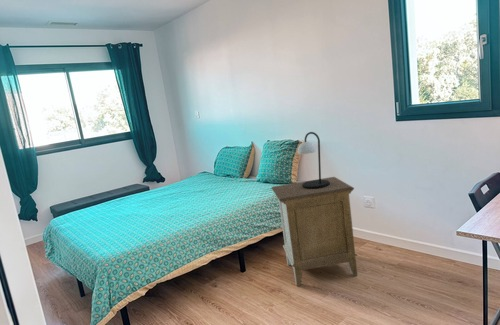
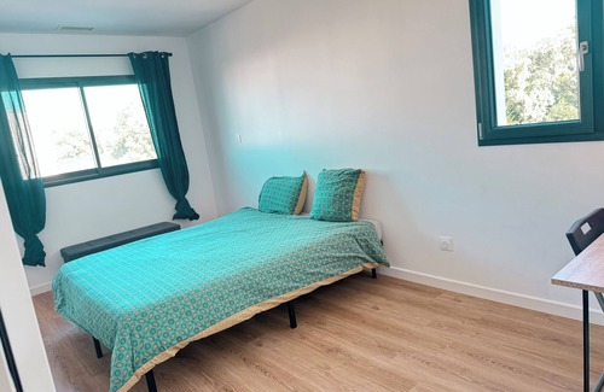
- nightstand [271,176,358,287]
- table lamp [297,131,330,189]
